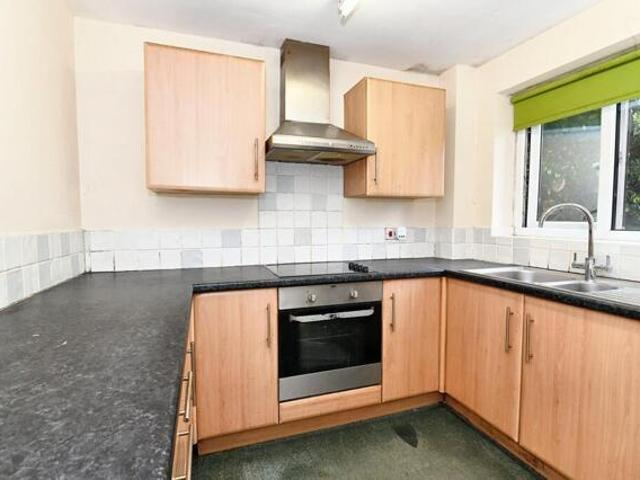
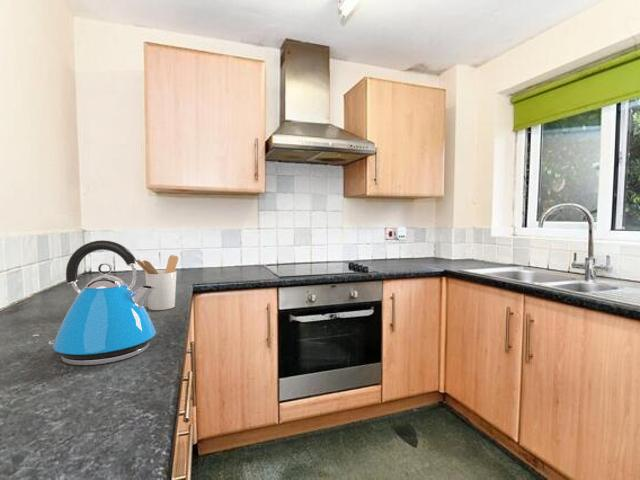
+ kettle [48,239,157,366]
+ utensil holder [137,254,179,311]
